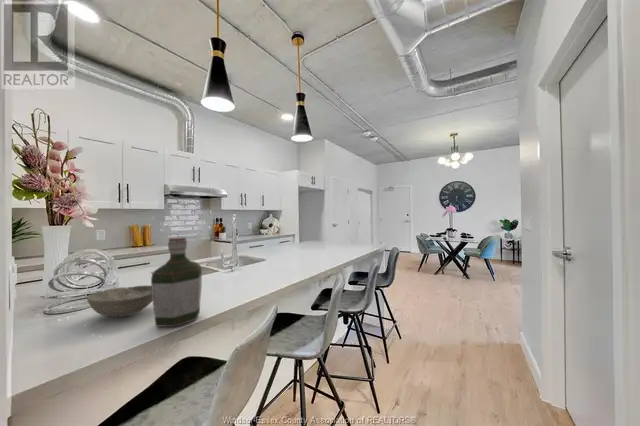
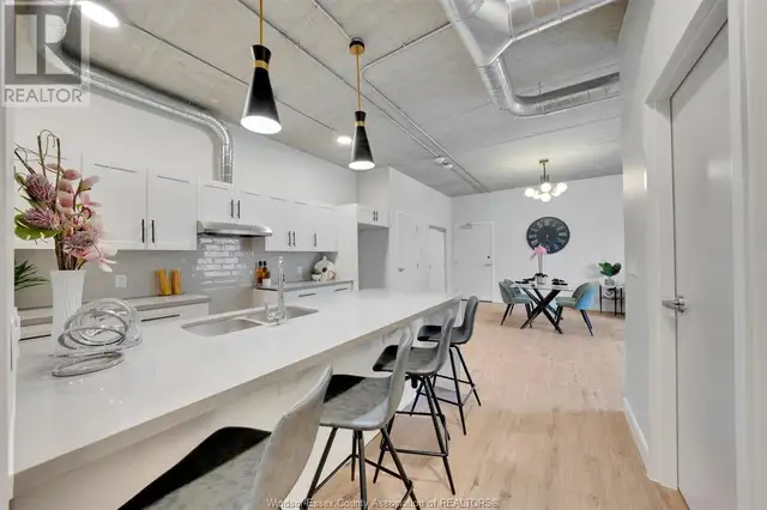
- bottle [150,237,203,328]
- bowl [86,284,153,318]
